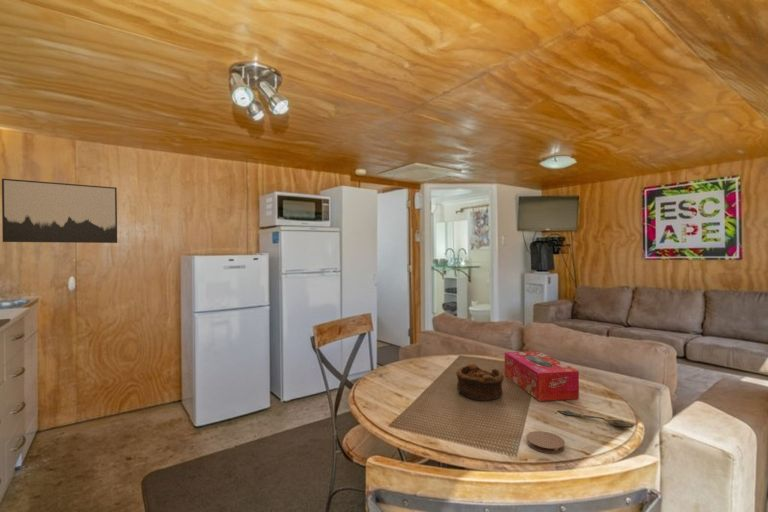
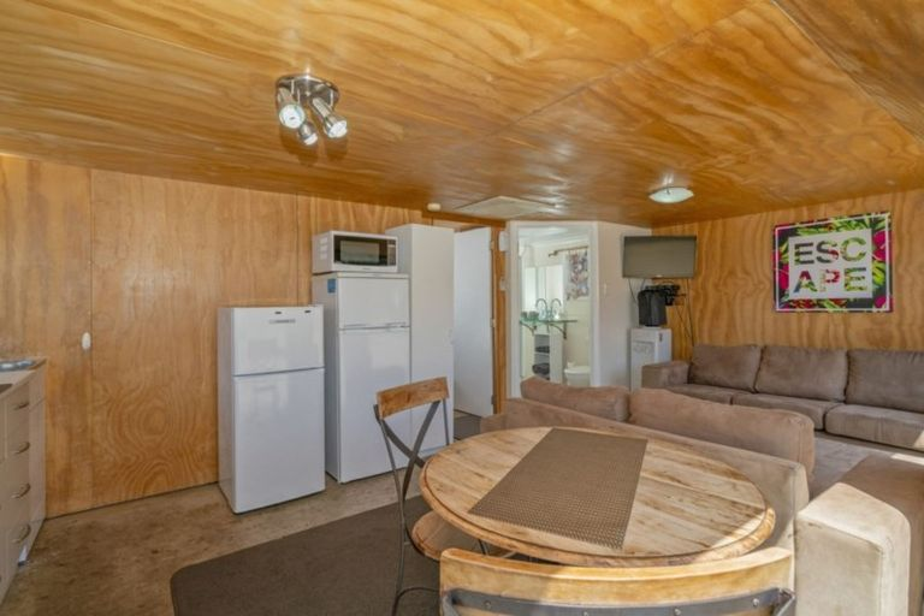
- wall art [1,178,118,244]
- bowl [455,363,505,401]
- tissue box [504,350,580,402]
- spoon [557,409,635,429]
- coaster [526,430,566,455]
